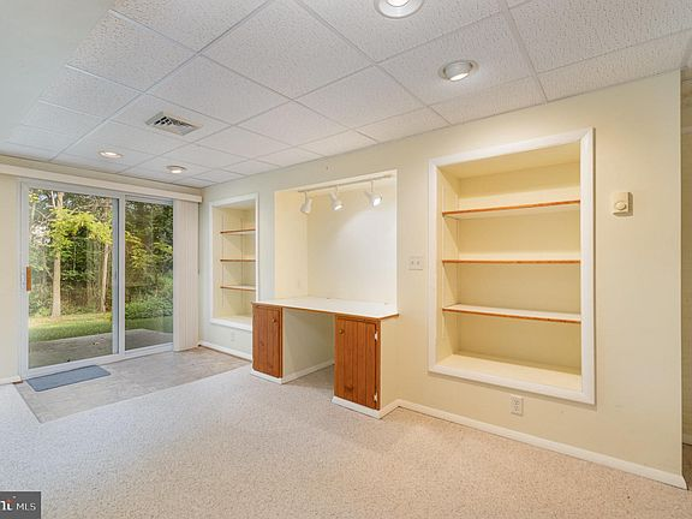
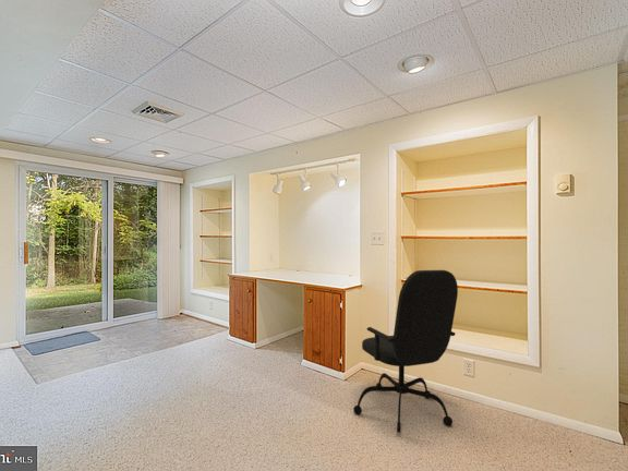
+ office chair [352,269,459,434]
